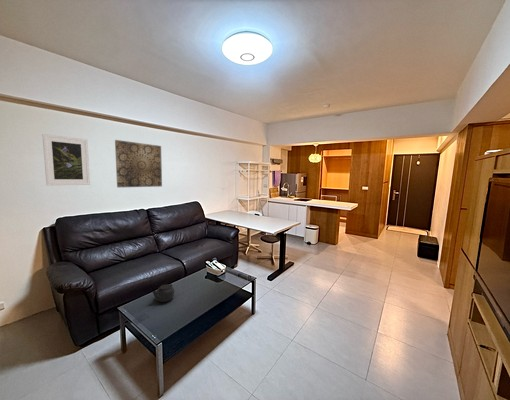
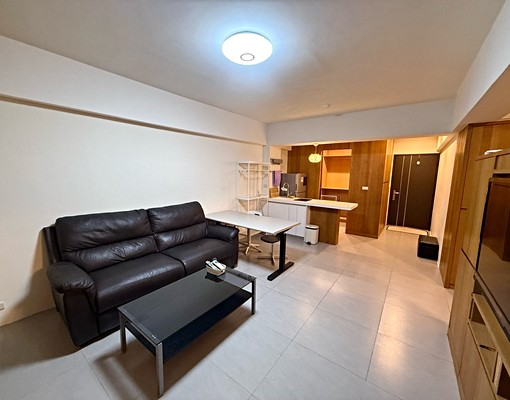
- teapot [152,283,175,303]
- wall art [114,139,163,188]
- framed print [41,133,91,186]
